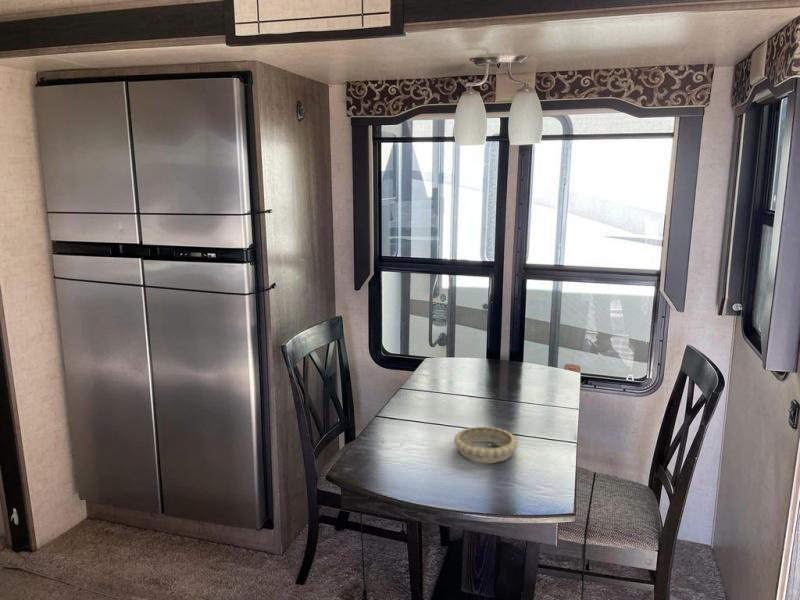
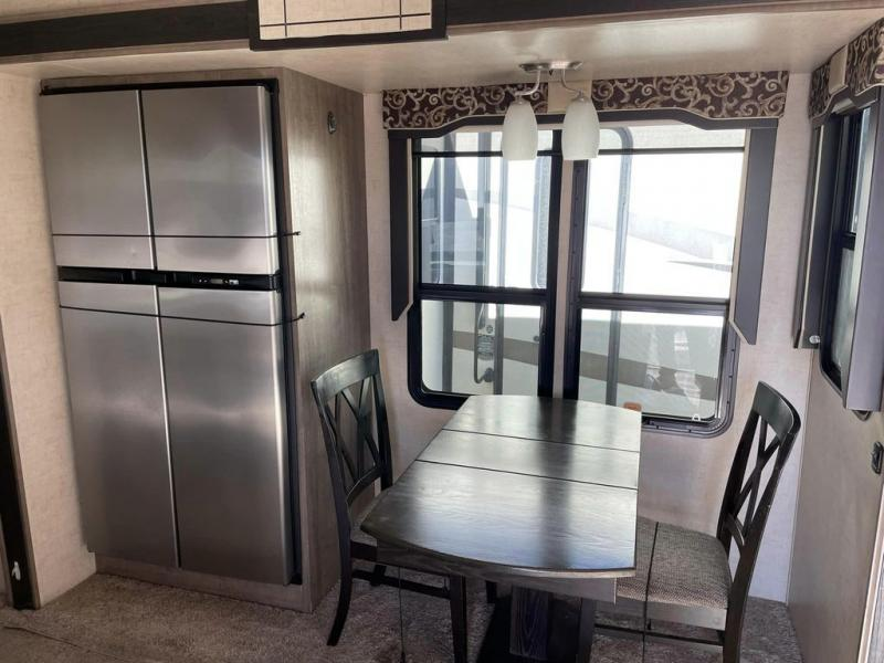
- decorative bowl [453,425,519,464]
